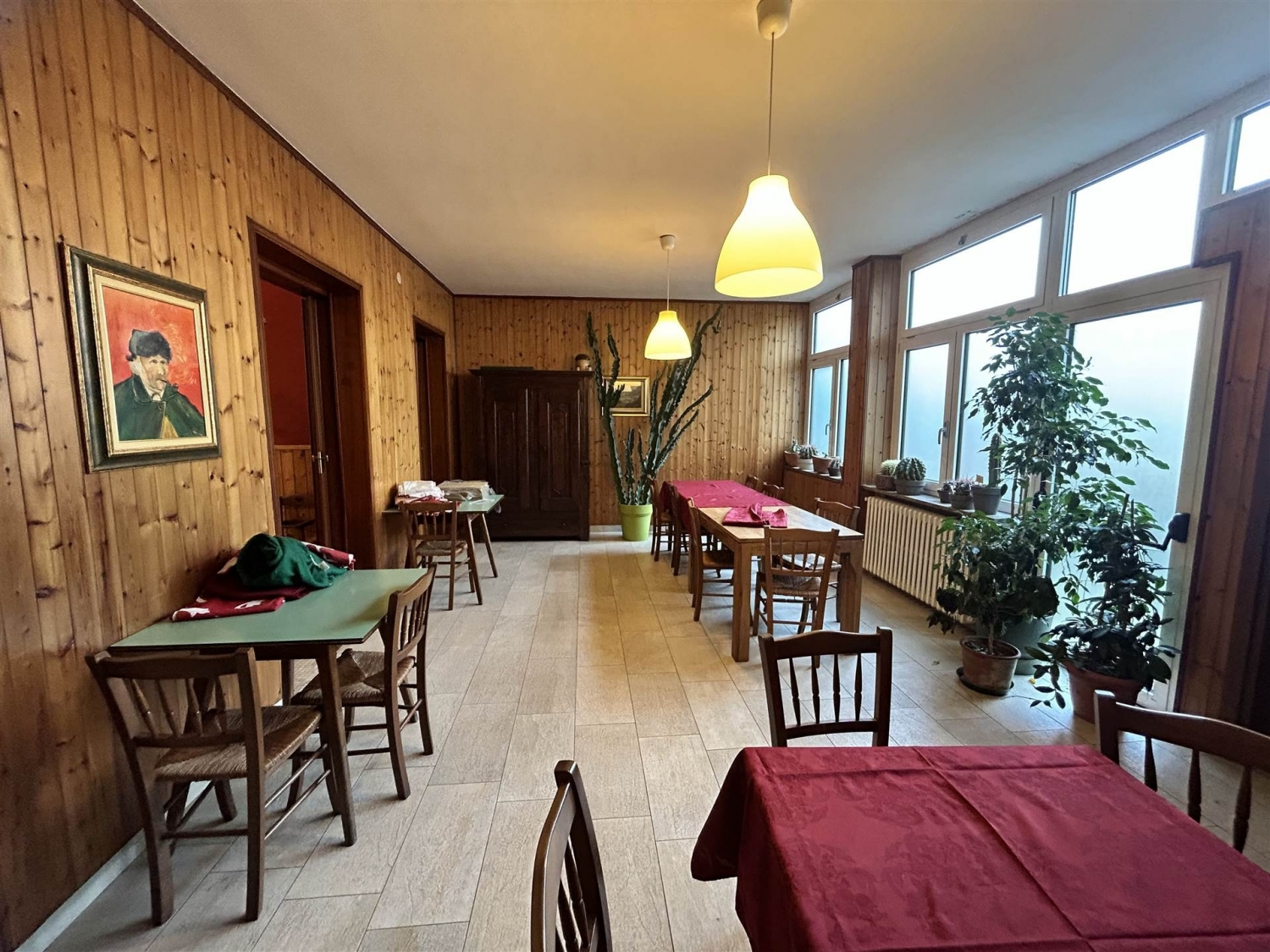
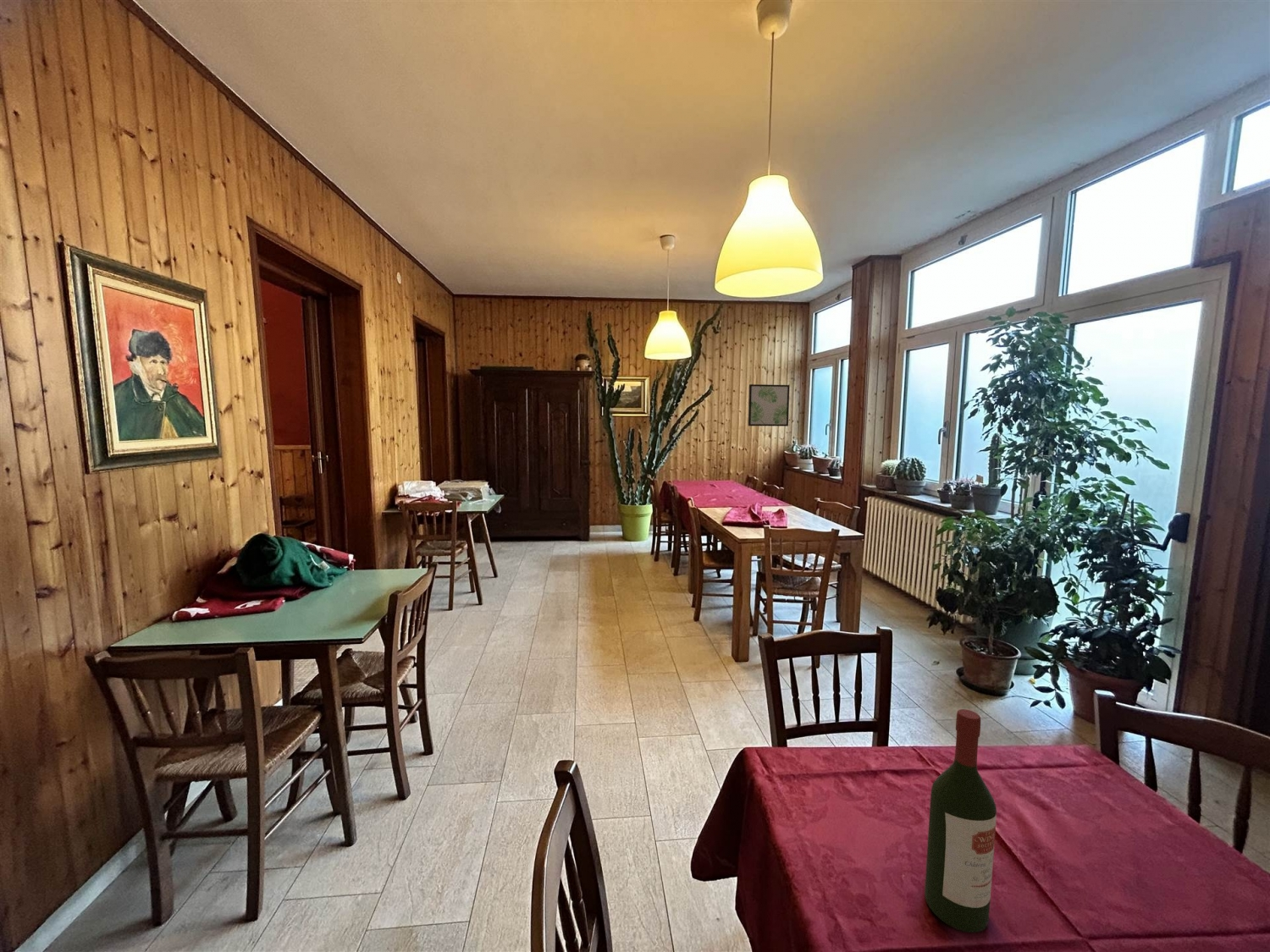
+ wine bottle [924,708,997,933]
+ wall art [748,383,791,427]
